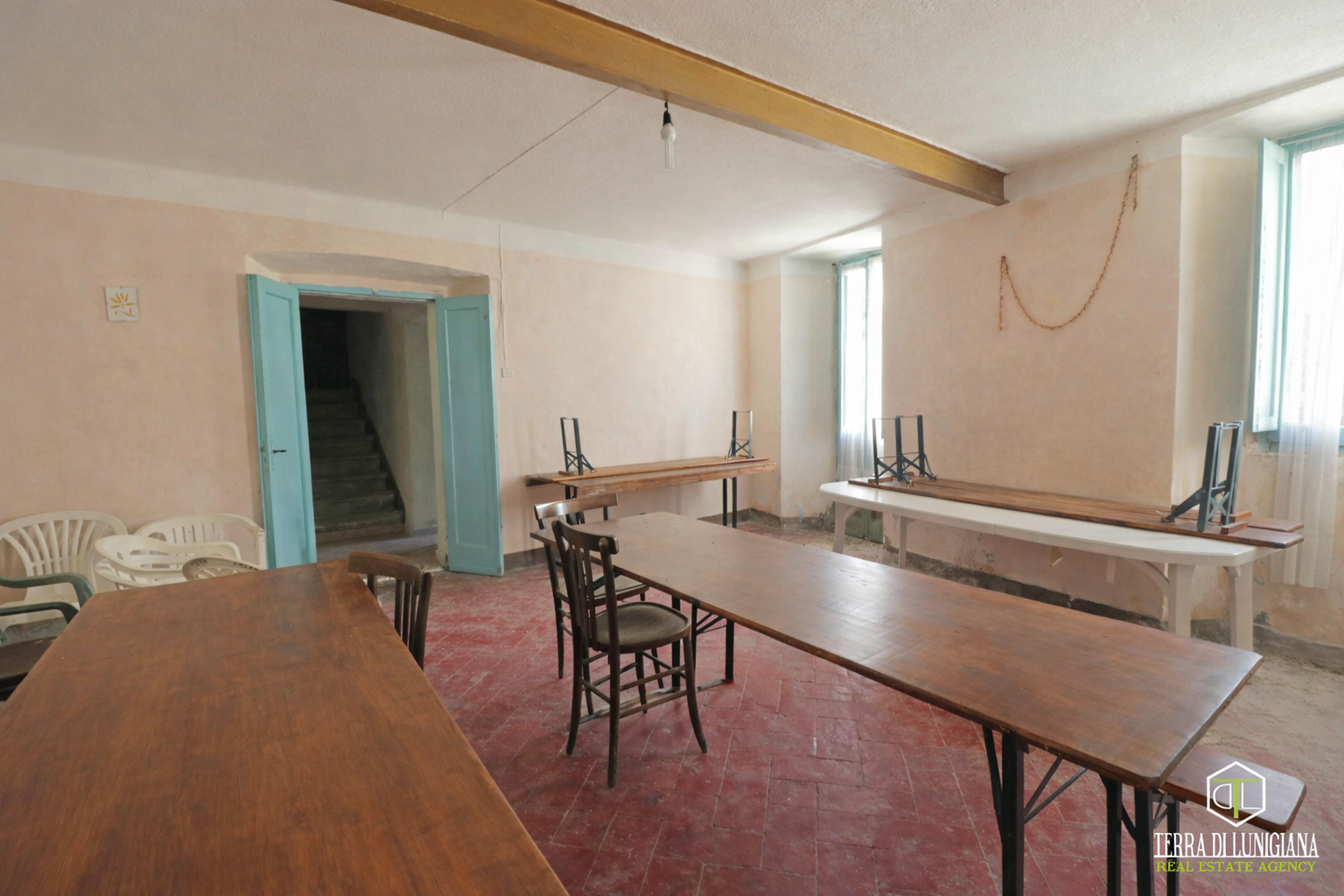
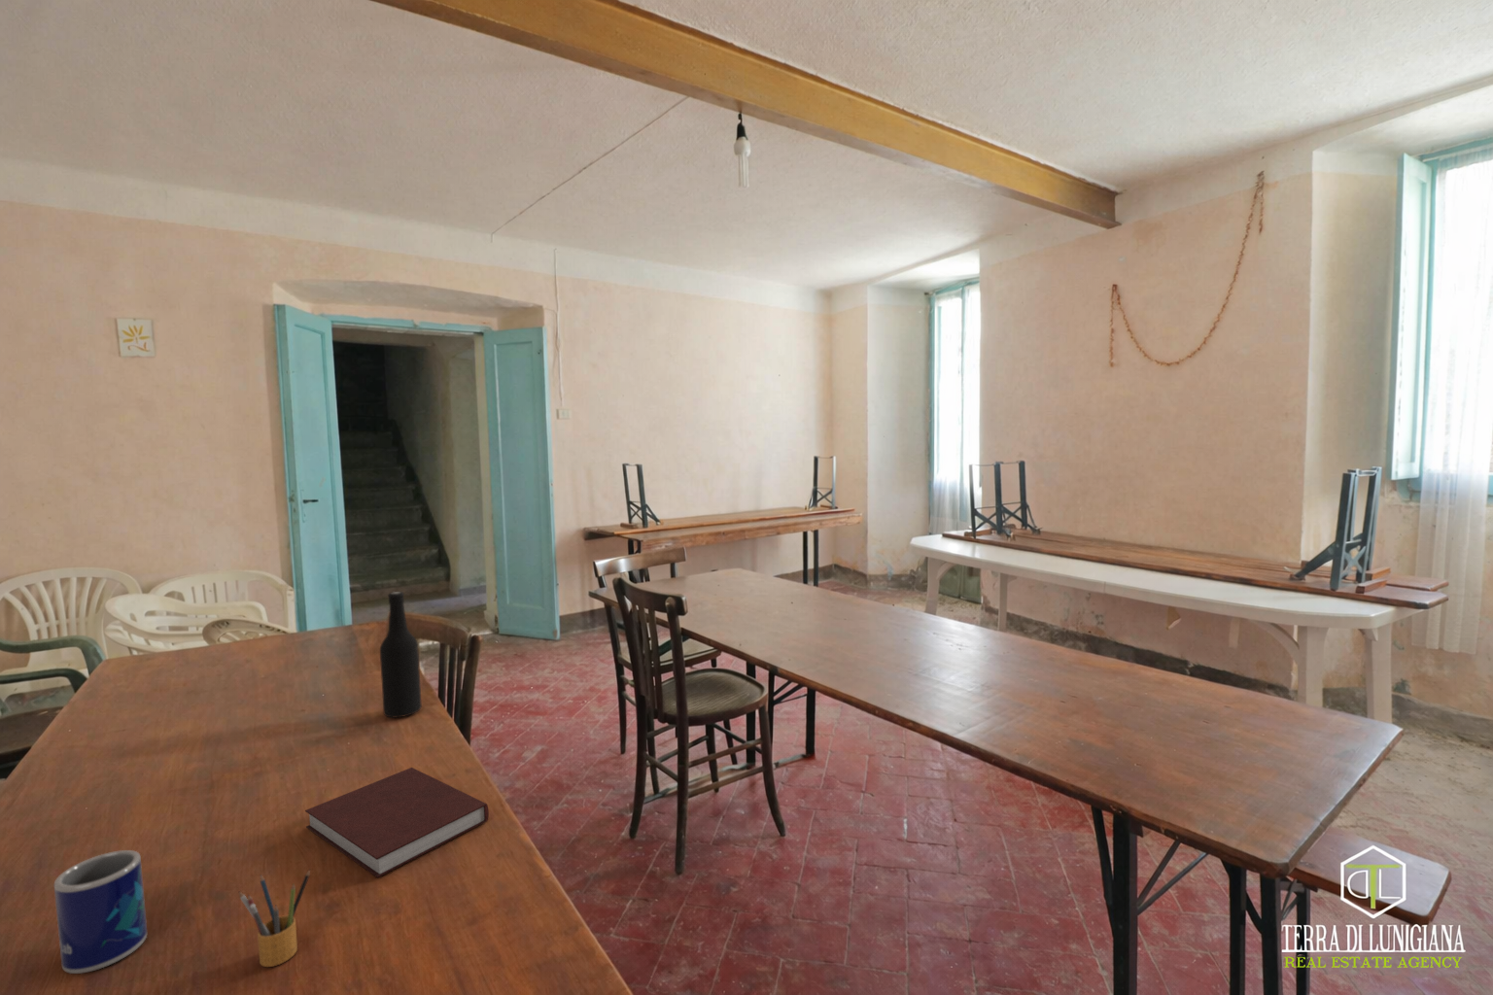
+ pencil box [238,867,311,968]
+ bottle [379,591,423,720]
+ notebook [304,766,490,878]
+ mug [53,850,148,975]
